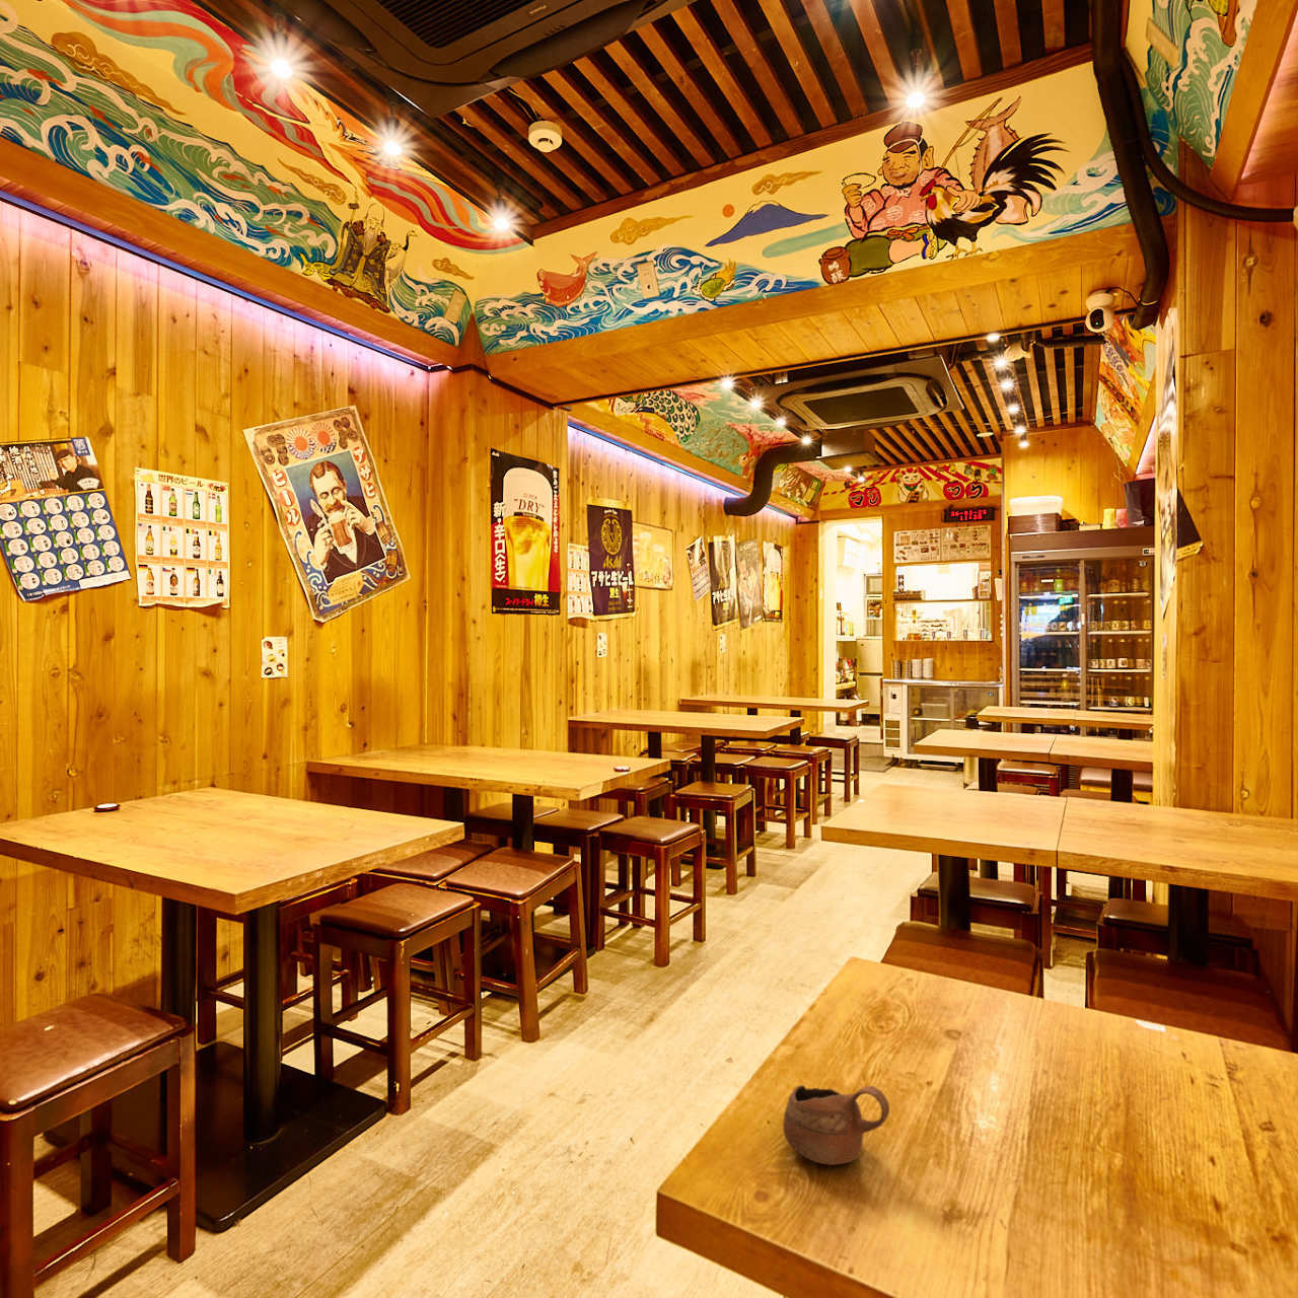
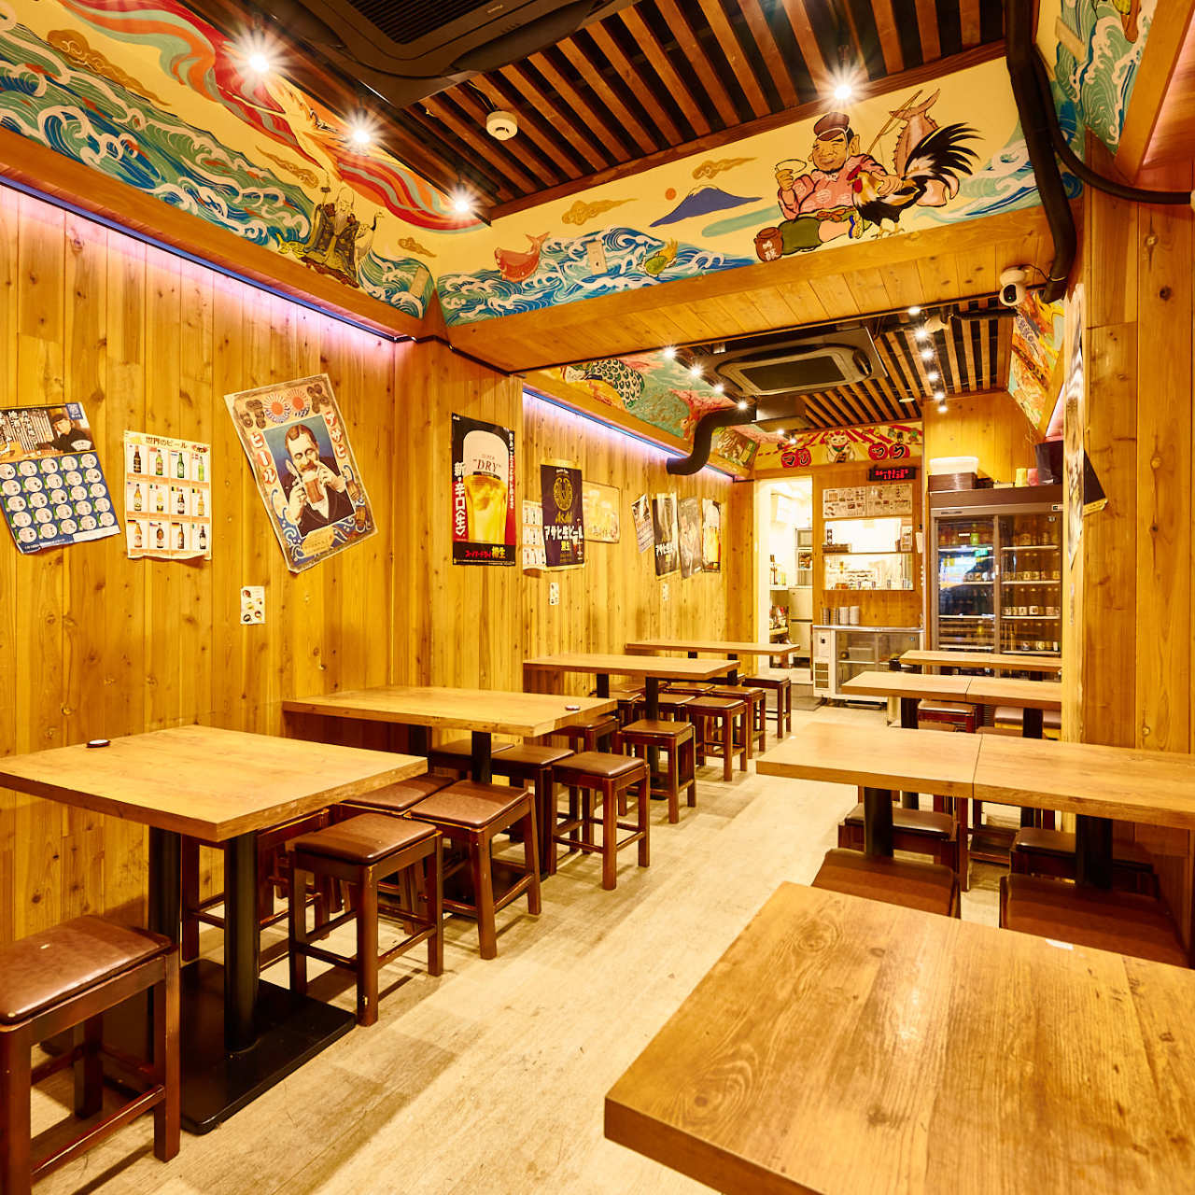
- cup [782,1084,890,1166]
